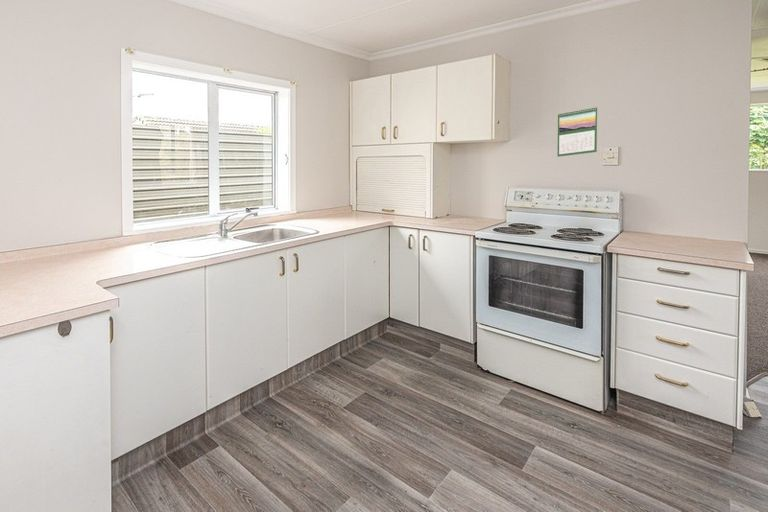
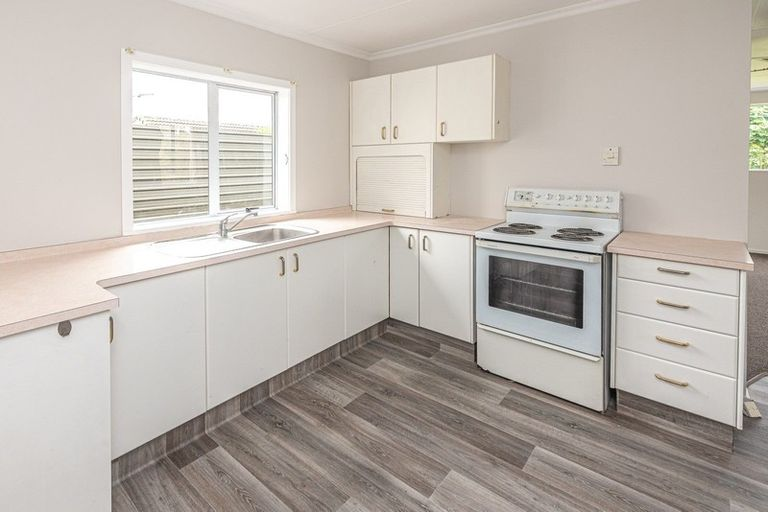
- calendar [556,105,599,158]
